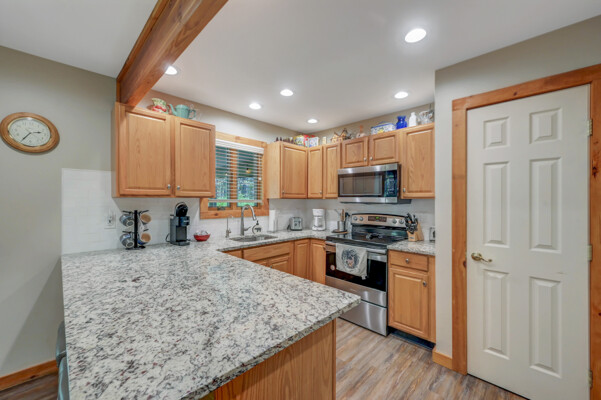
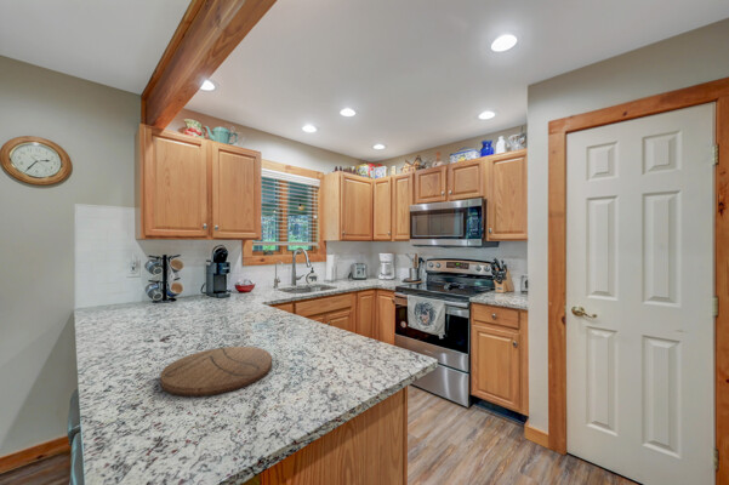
+ cutting board [159,346,273,398]
